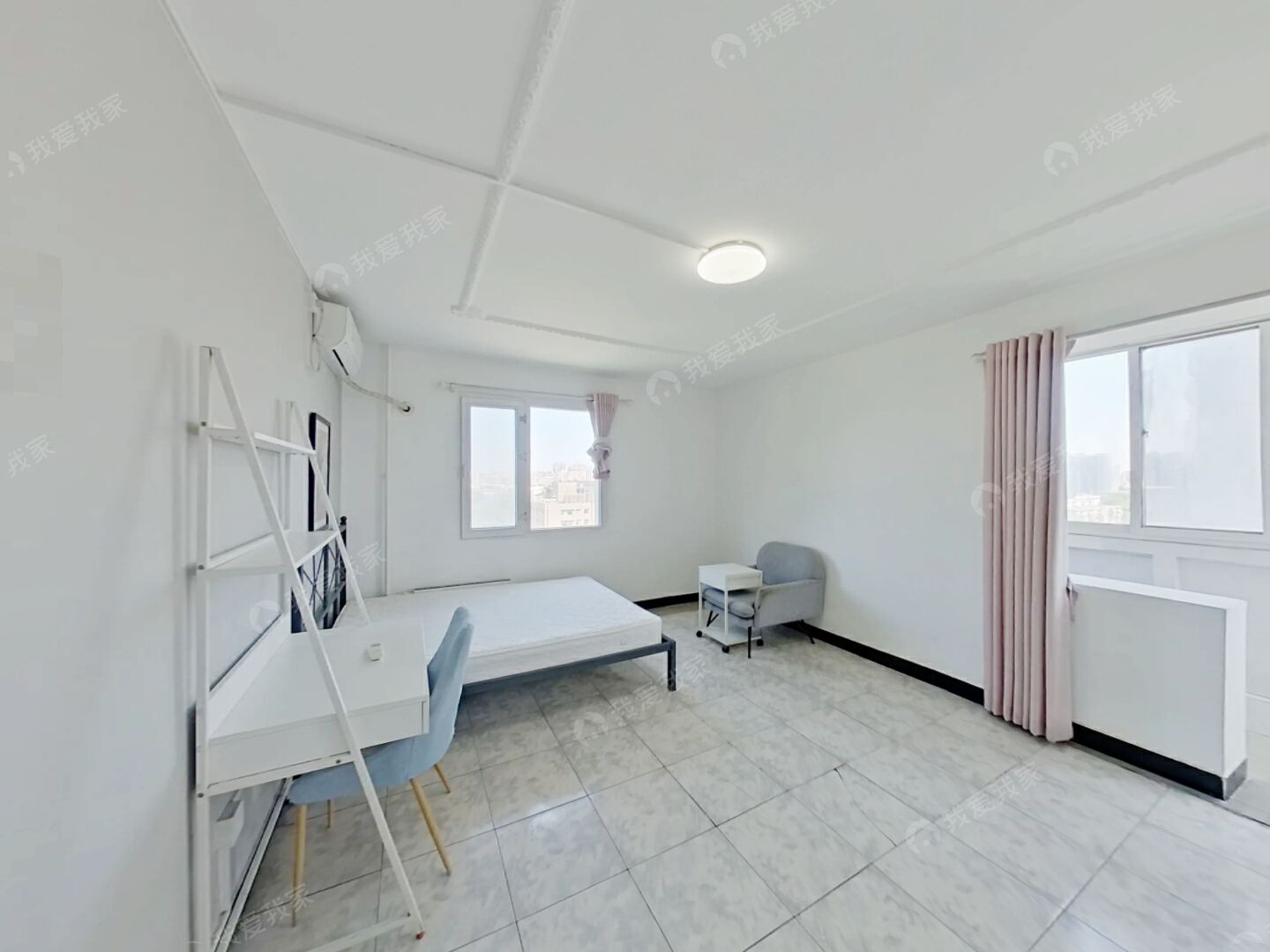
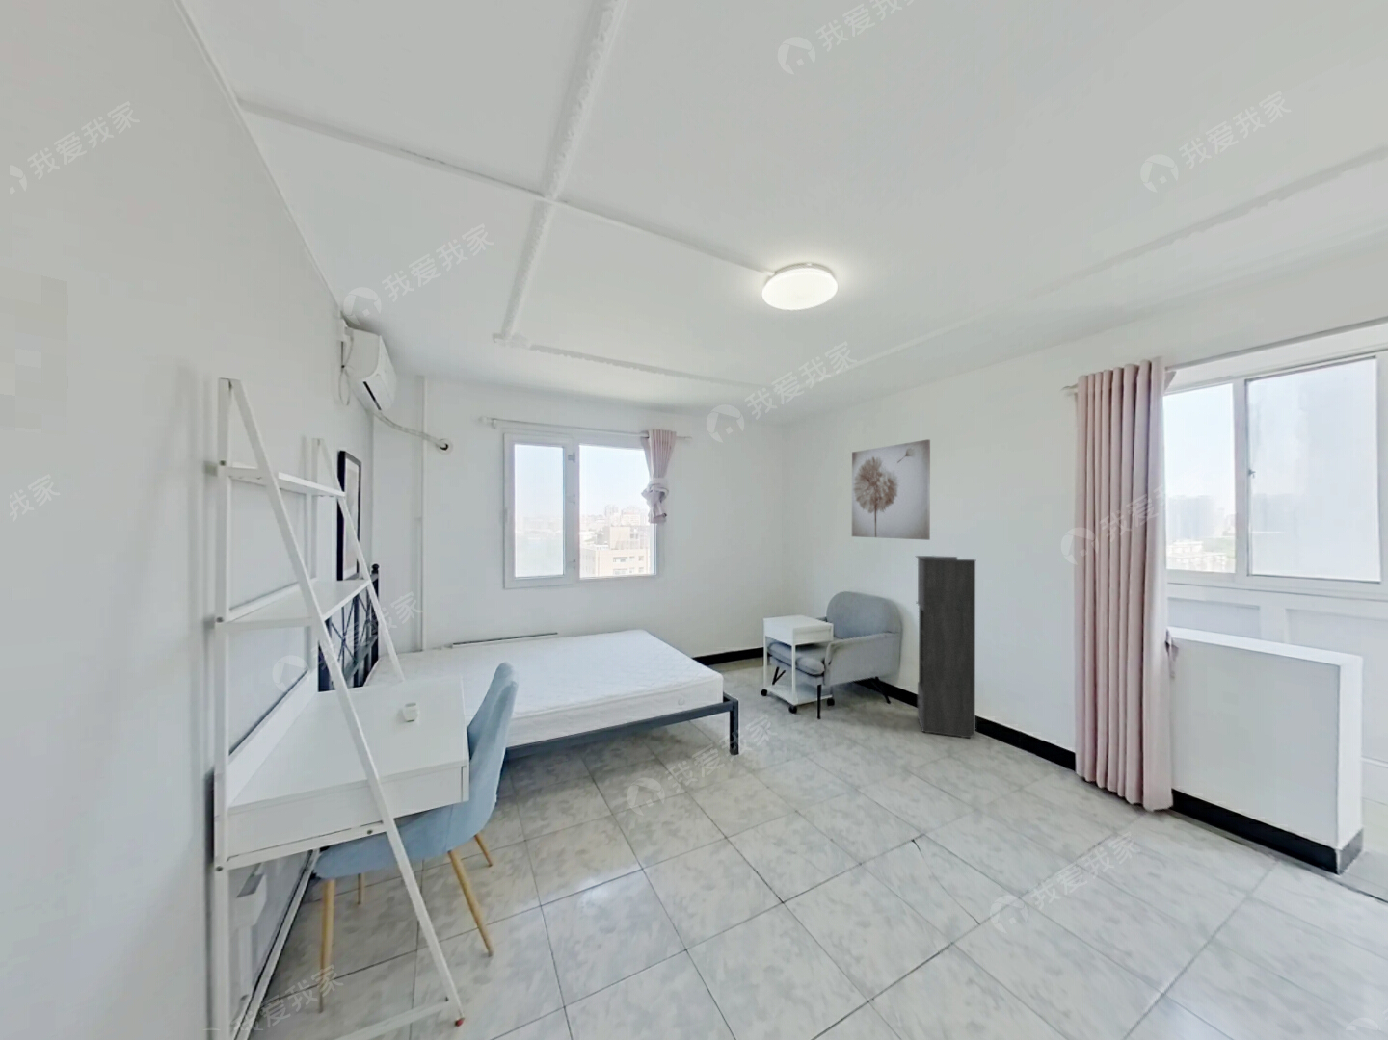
+ storage cabinet [915,555,976,738]
+ wall art [851,438,931,541]
